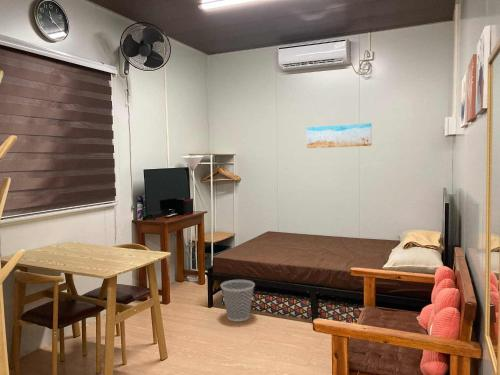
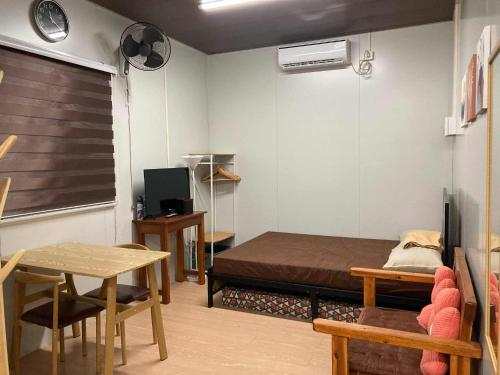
- wastebasket [220,279,256,323]
- wall art [306,122,372,149]
